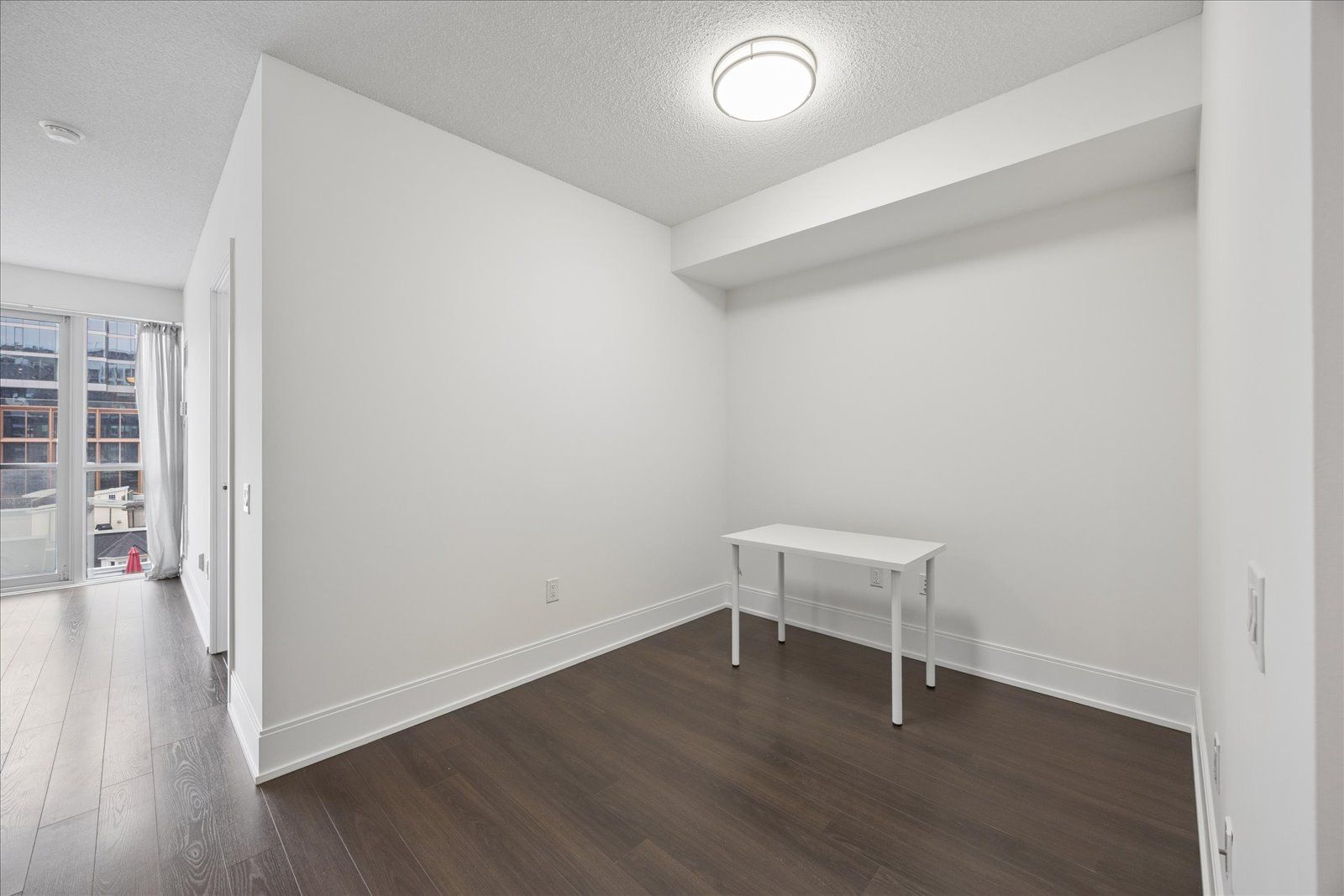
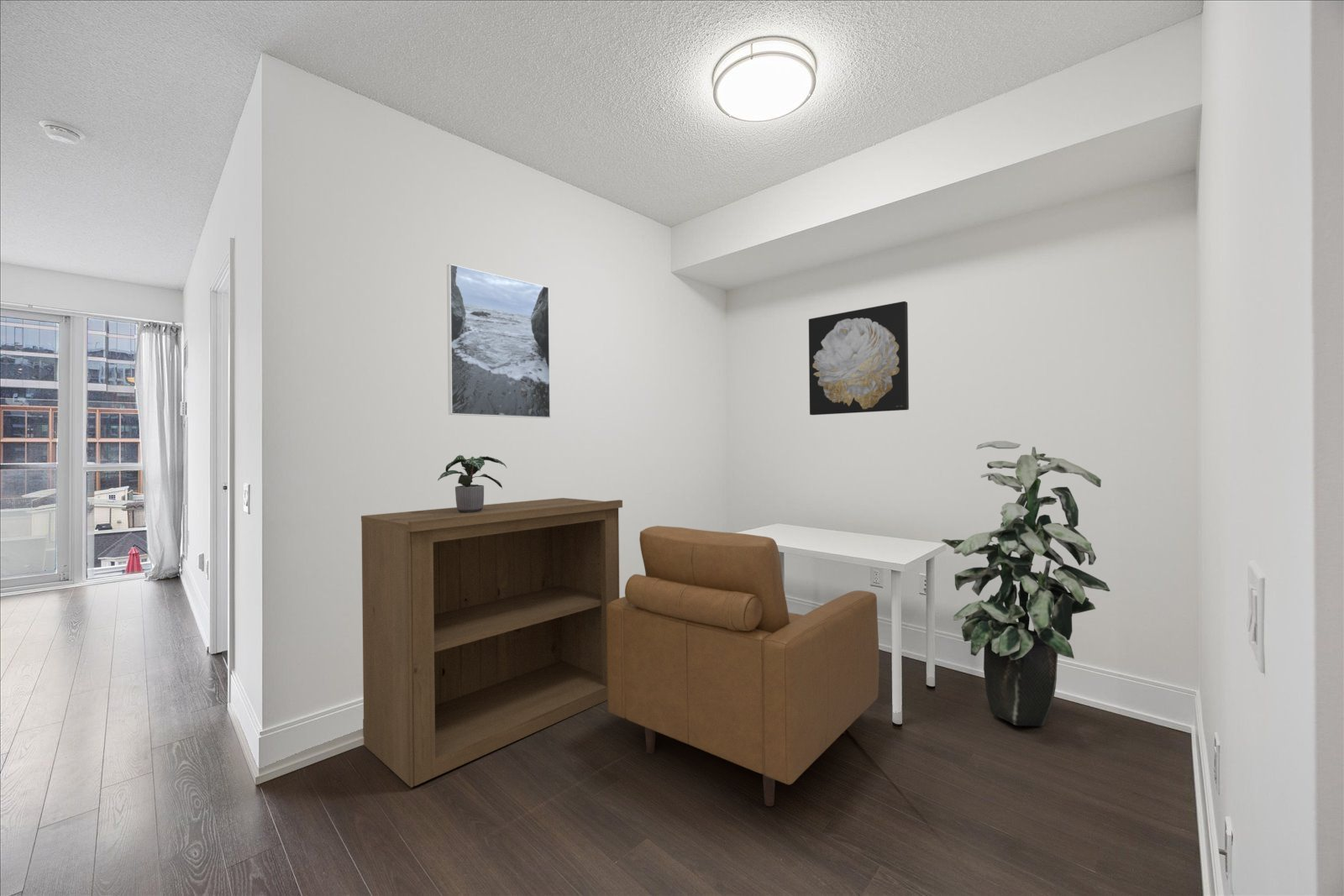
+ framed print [446,263,551,419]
+ potted plant [437,454,507,513]
+ wall art [808,301,910,416]
+ indoor plant [941,440,1111,726]
+ chair [606,525,879,807]
+ bookshelf [360,497,623,789]
